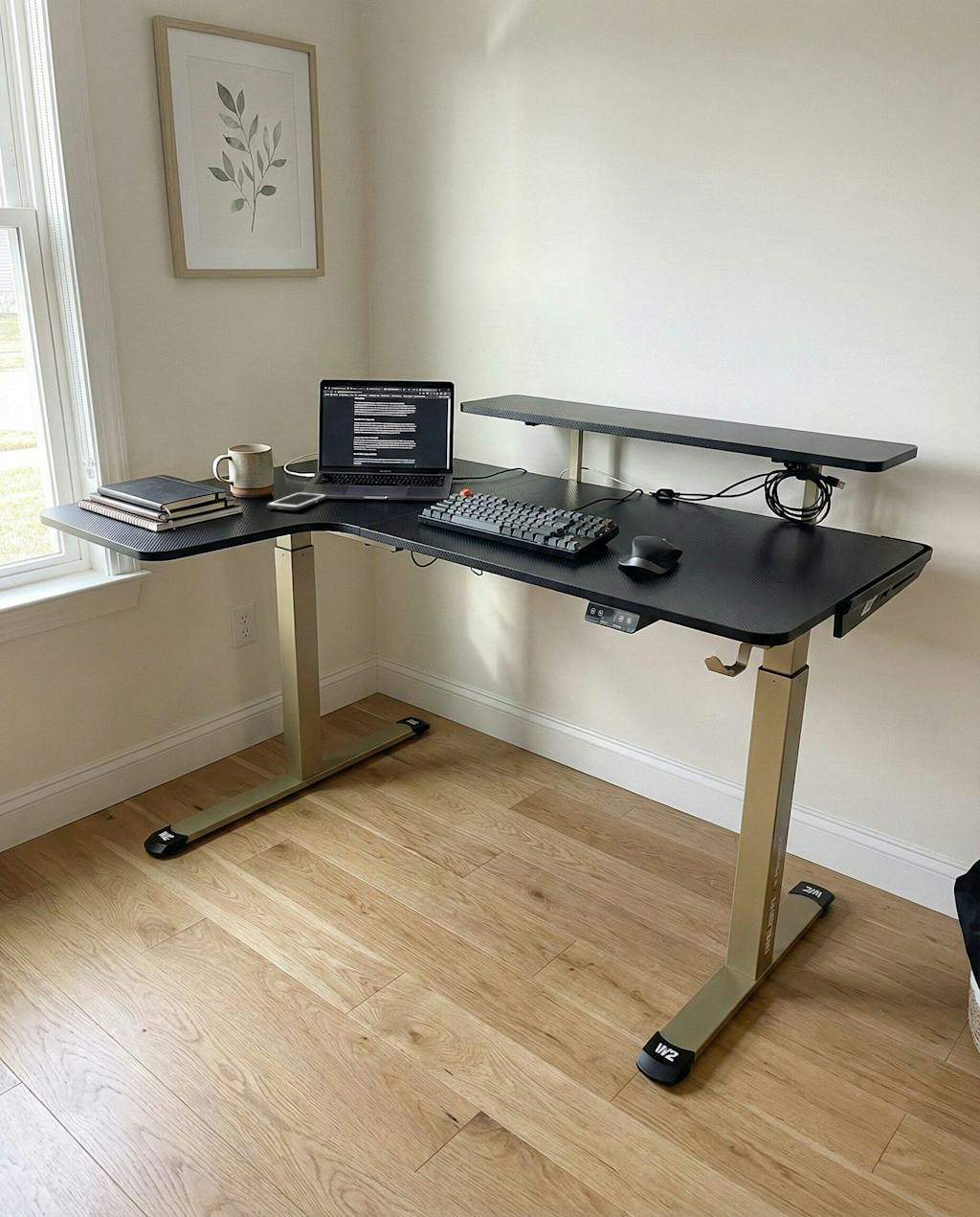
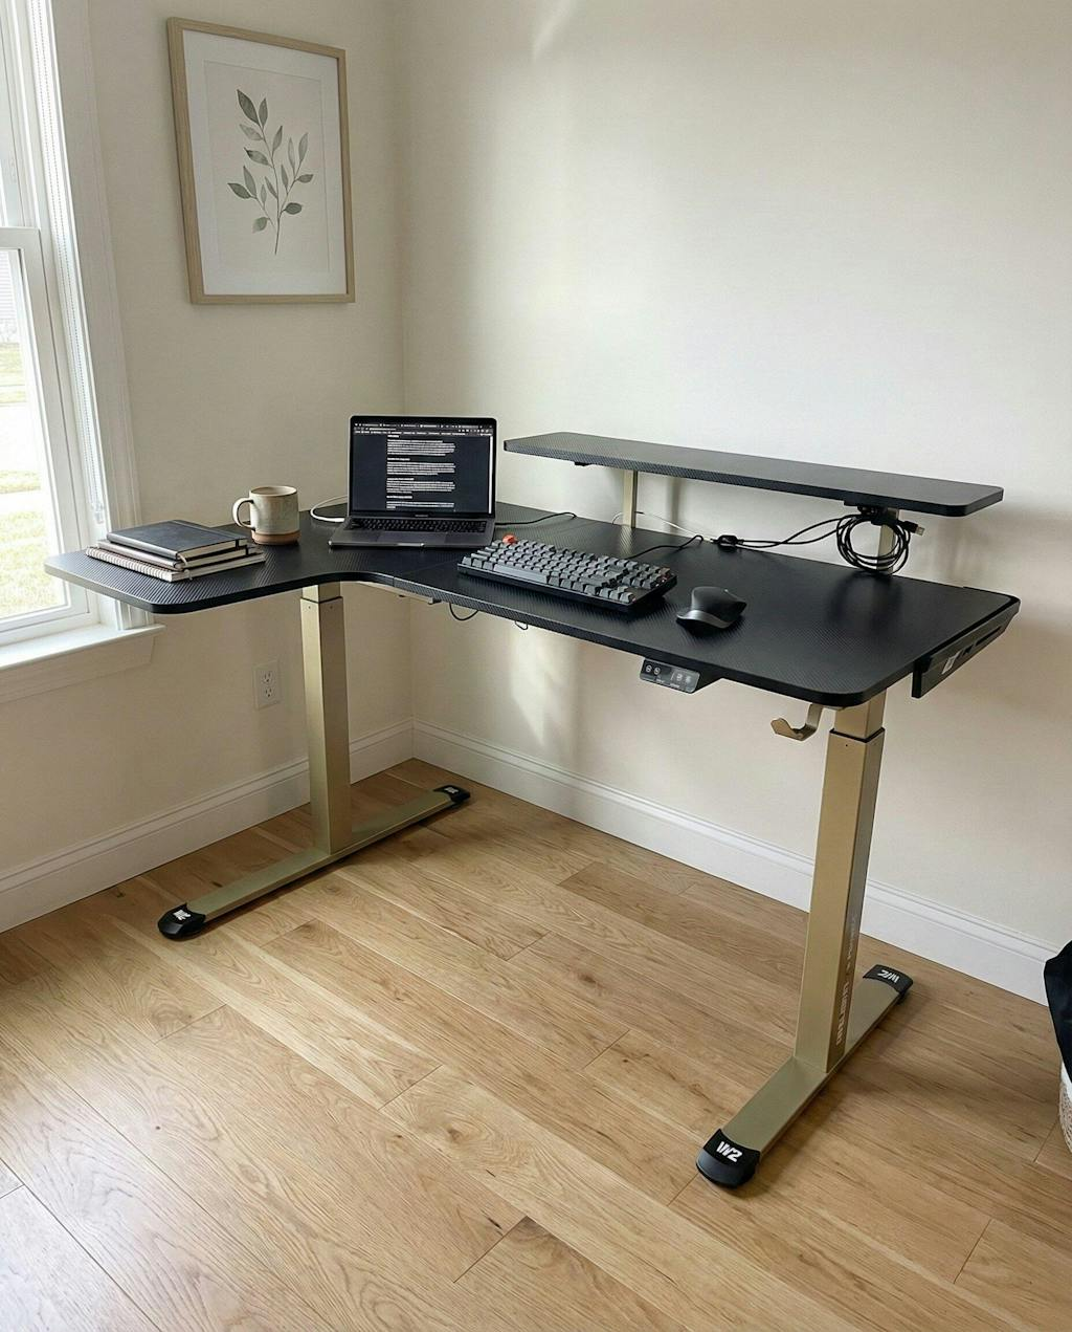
- cell phone [266,491,328,511]
